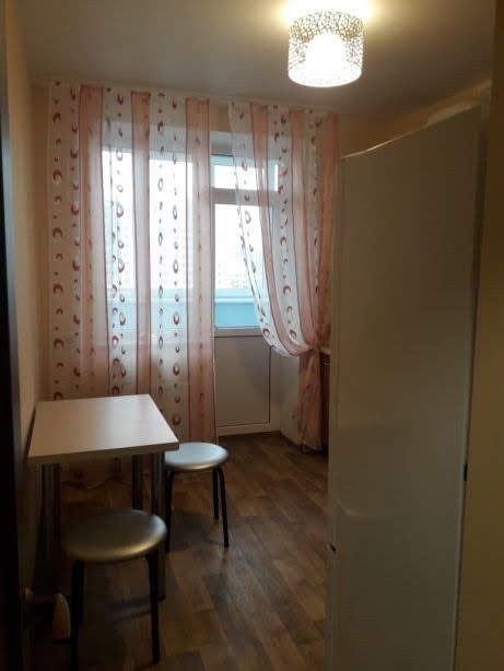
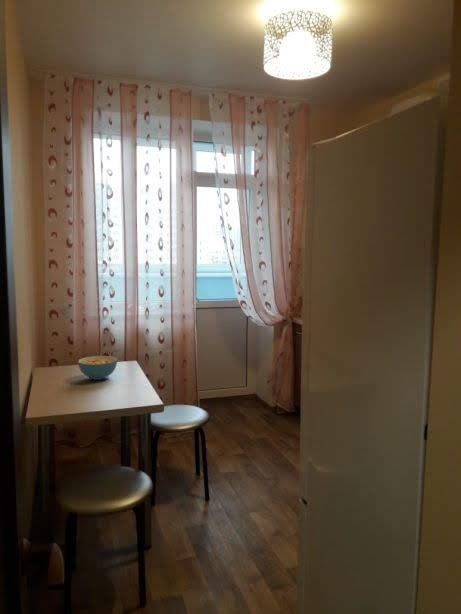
+ cereal bowl [77,355,118,381]
